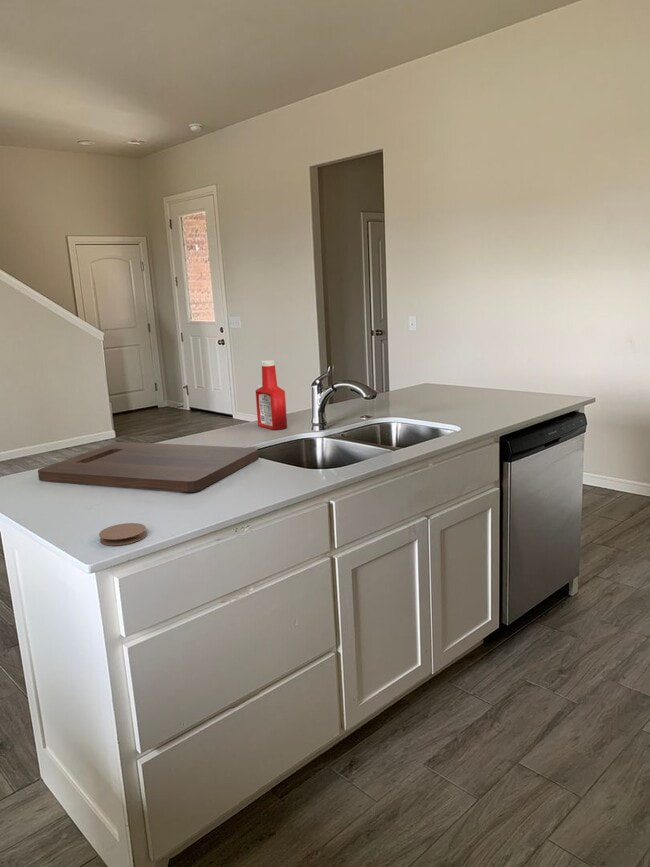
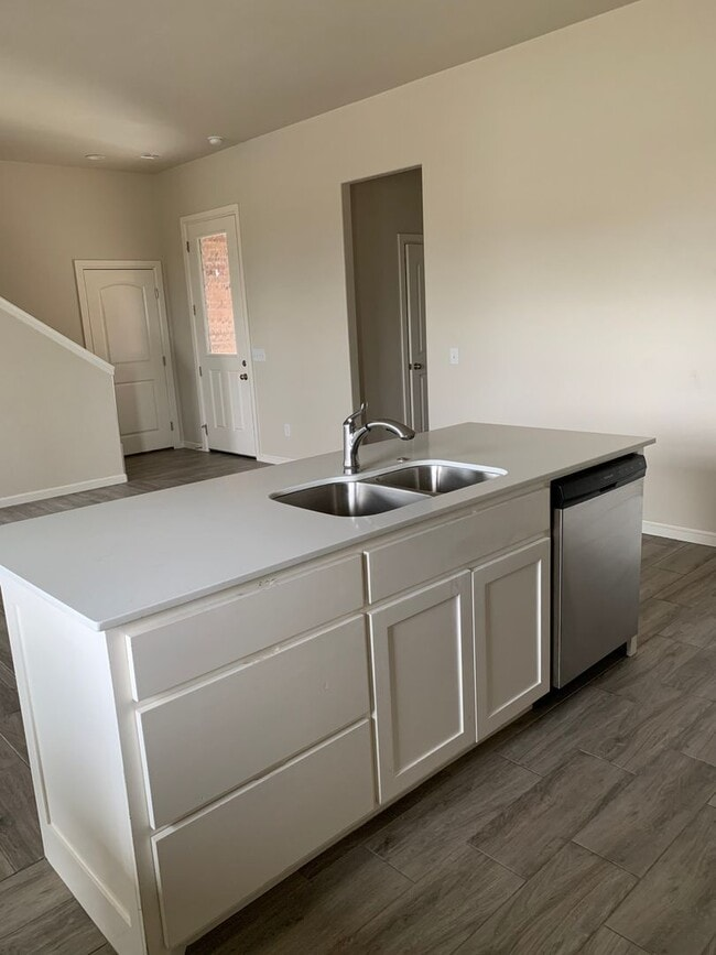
- coaster [98,522,147,546]
- soap bottle [254,359,288,431]
- cutting board [37,441,259,493]
